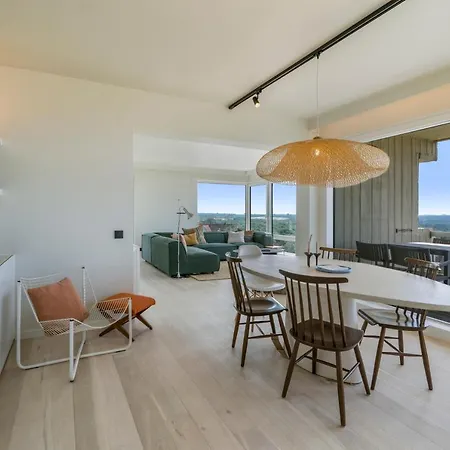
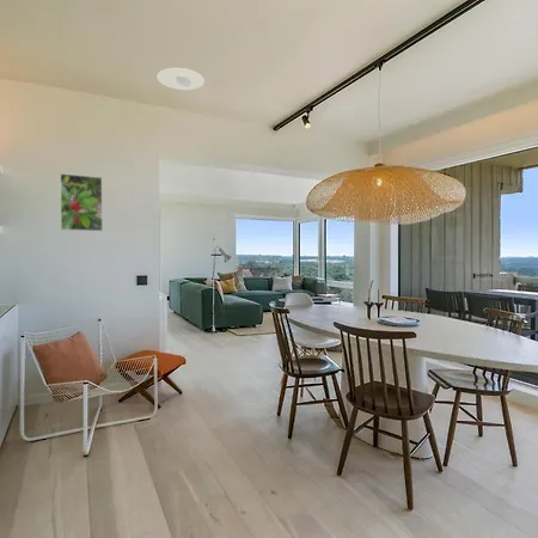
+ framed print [59,172,104,232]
+ recessed light [157,67,206,91]
